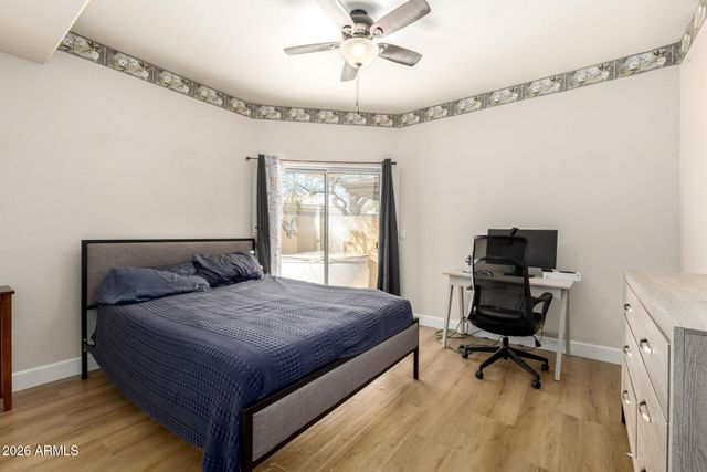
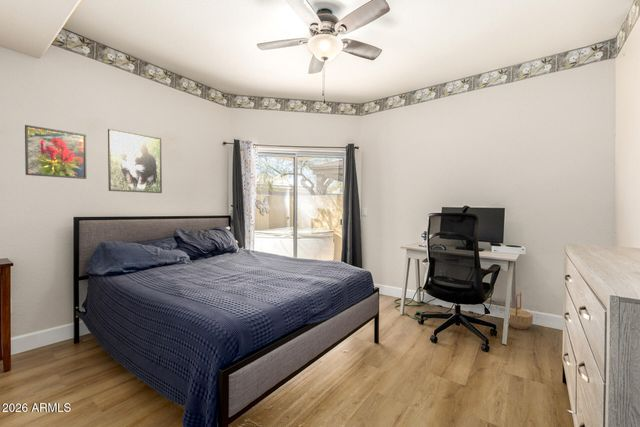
+ basket [508,290,534,330]
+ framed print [24,124,87,180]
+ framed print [107,128,163,194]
